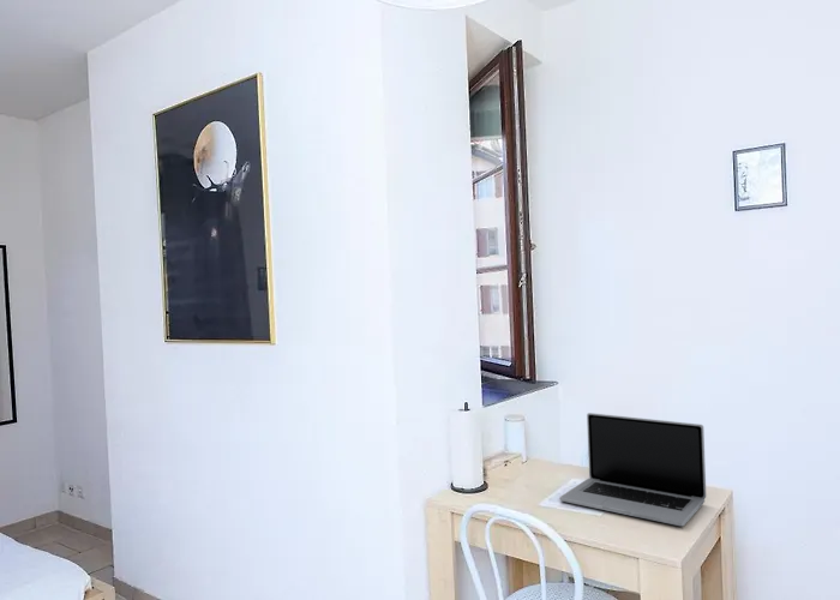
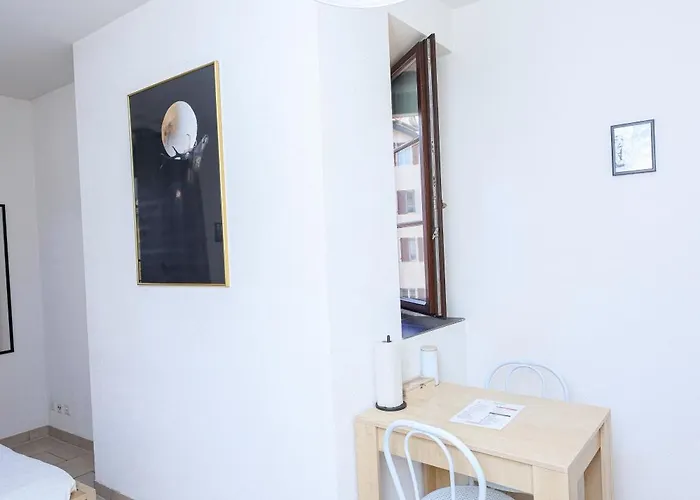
- laptop [559,412,707,527]
